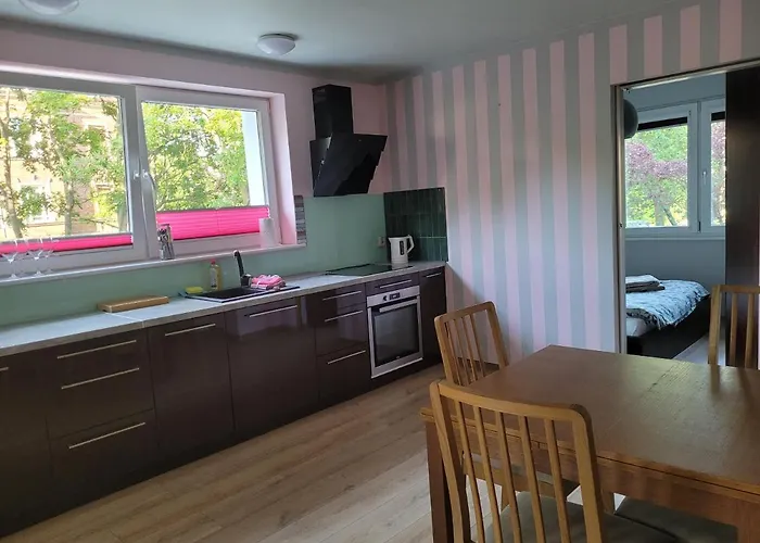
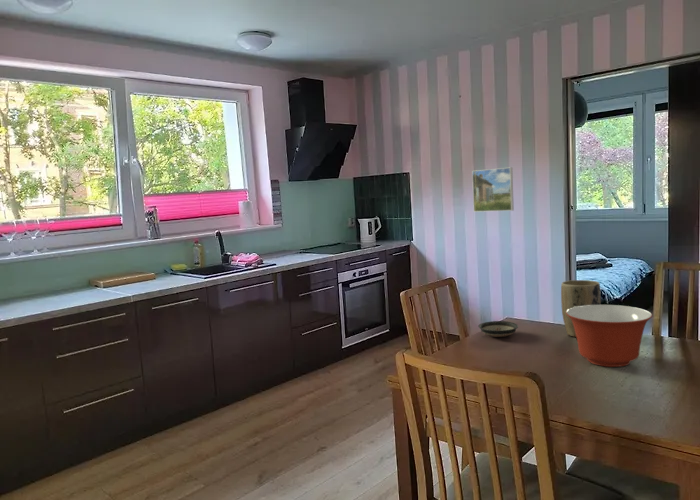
+ saucer [477,320,519,338]
+ mixing bowl [566,304,653,368]
+ plant pot [560,279,602,338]
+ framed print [471,166,515,213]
